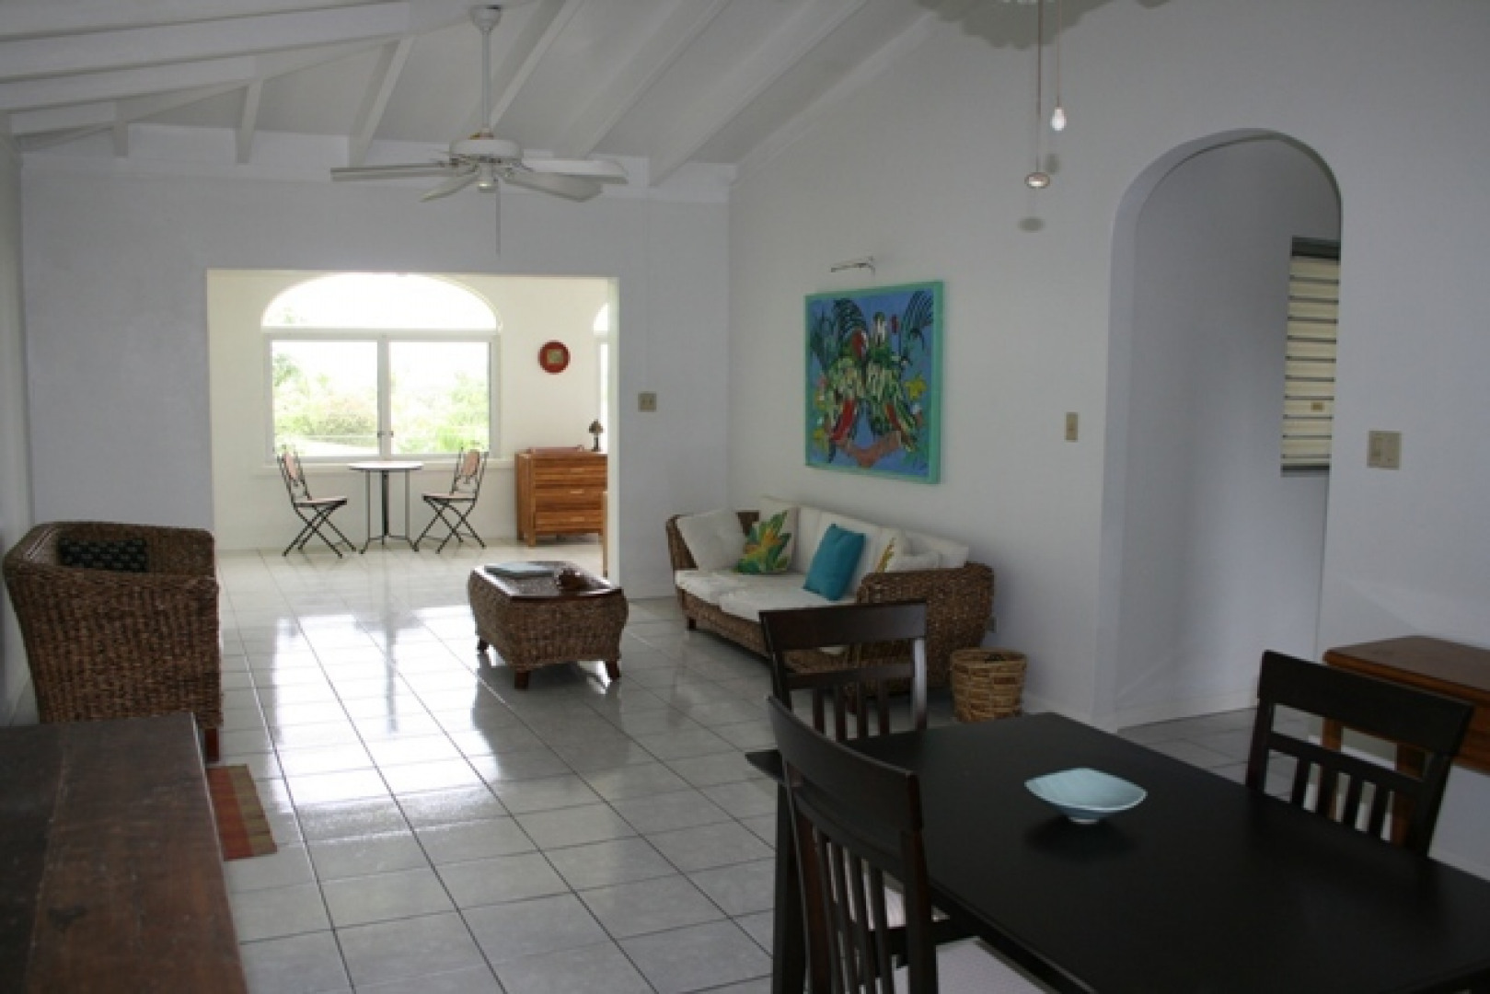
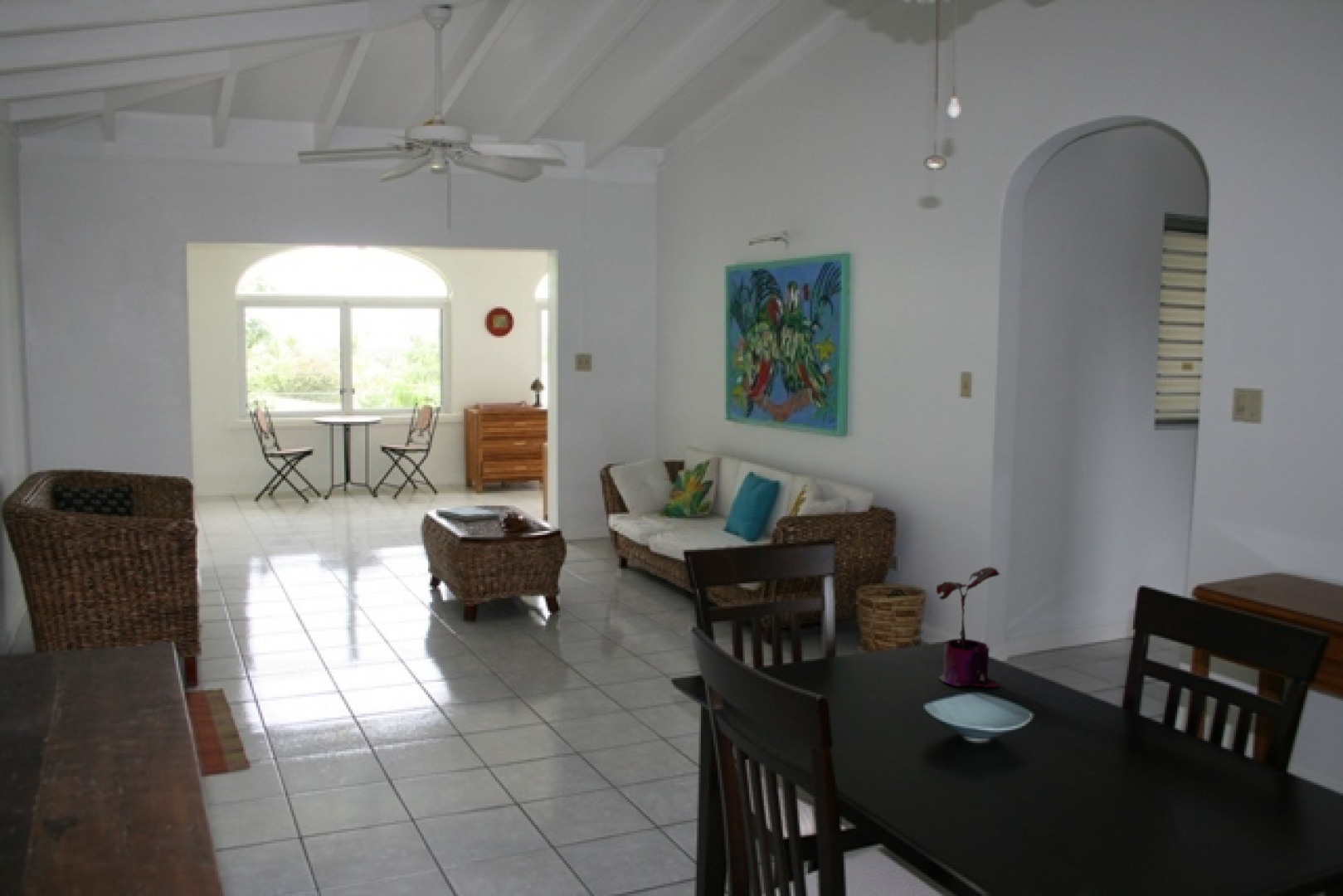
+ potted plant [936,567,1001,689]
